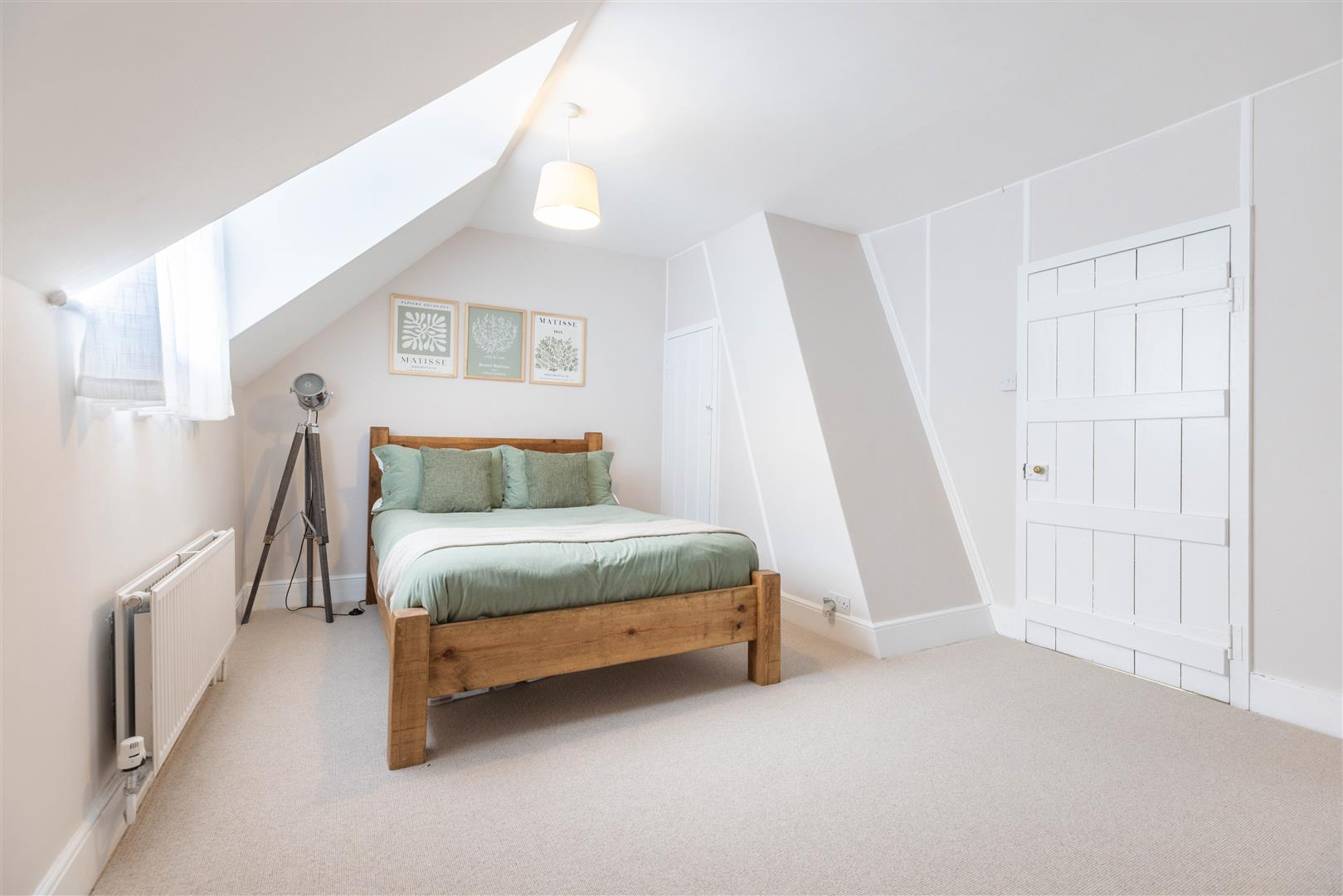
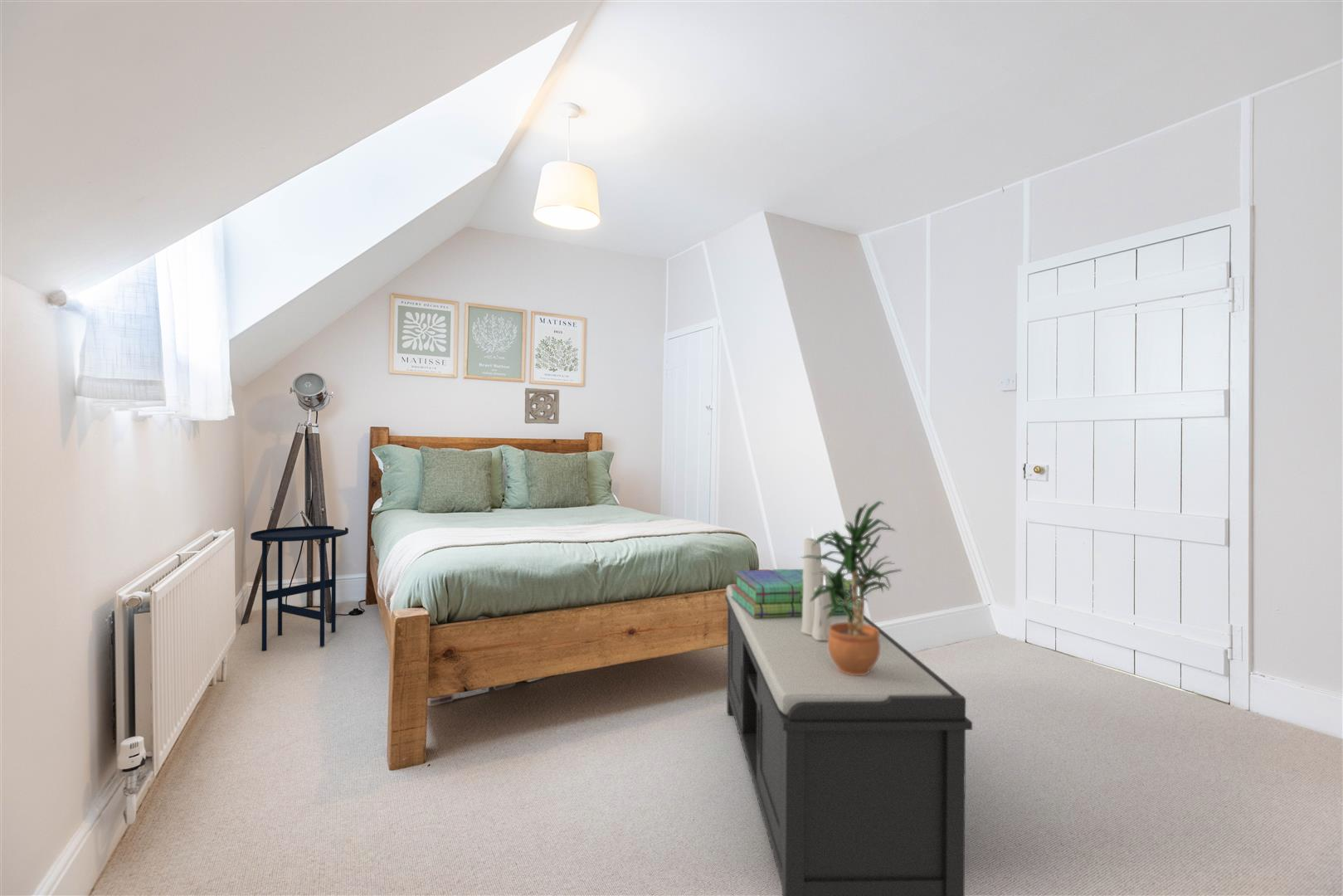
+ candle [801,525,831,640]
+ potted plant [798,500,903,675]
+ wall ornament [524,387,560,425]
+ bench [724,583,973,896]
+ side table [250,525,349,652]
+ stack of books [731,568,860,618]
